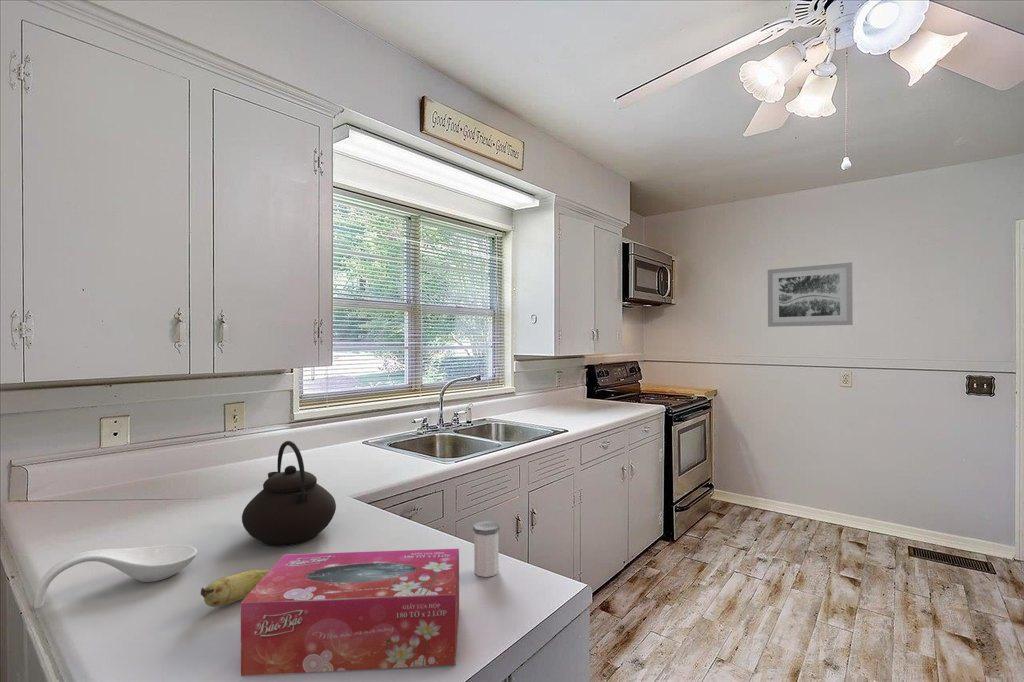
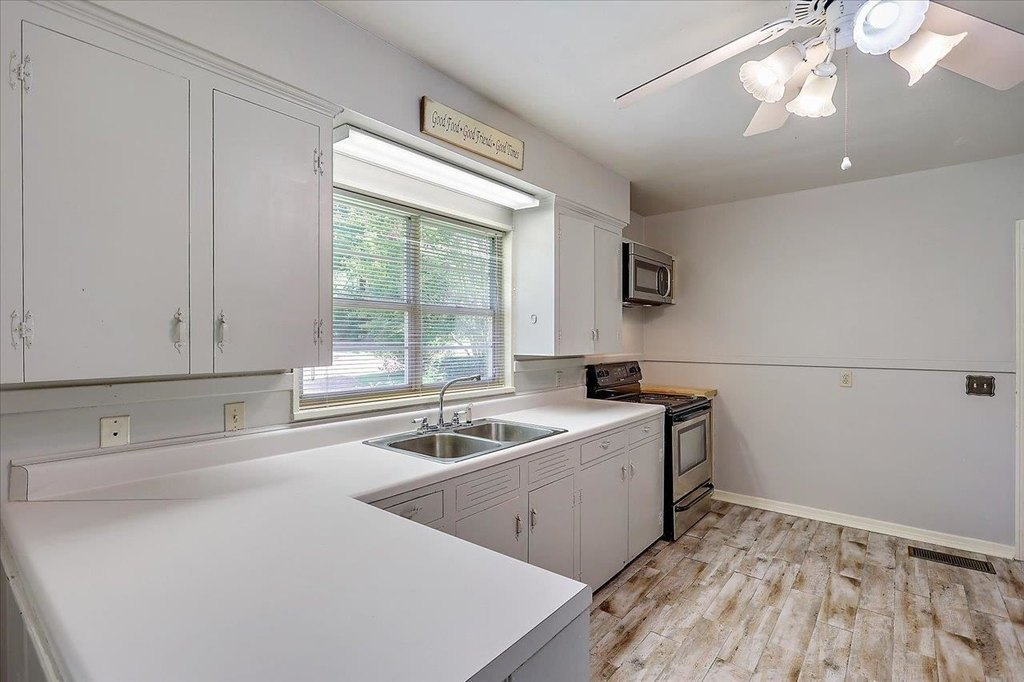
- tissue box [240,548,460,677]
- teapot [241,440,337,547]
- banana [200,568,272,608]
- wall art [767,261,854,328]
- spoon rest [33,544,198,610]
- salt shaker [472,520,501,578]
